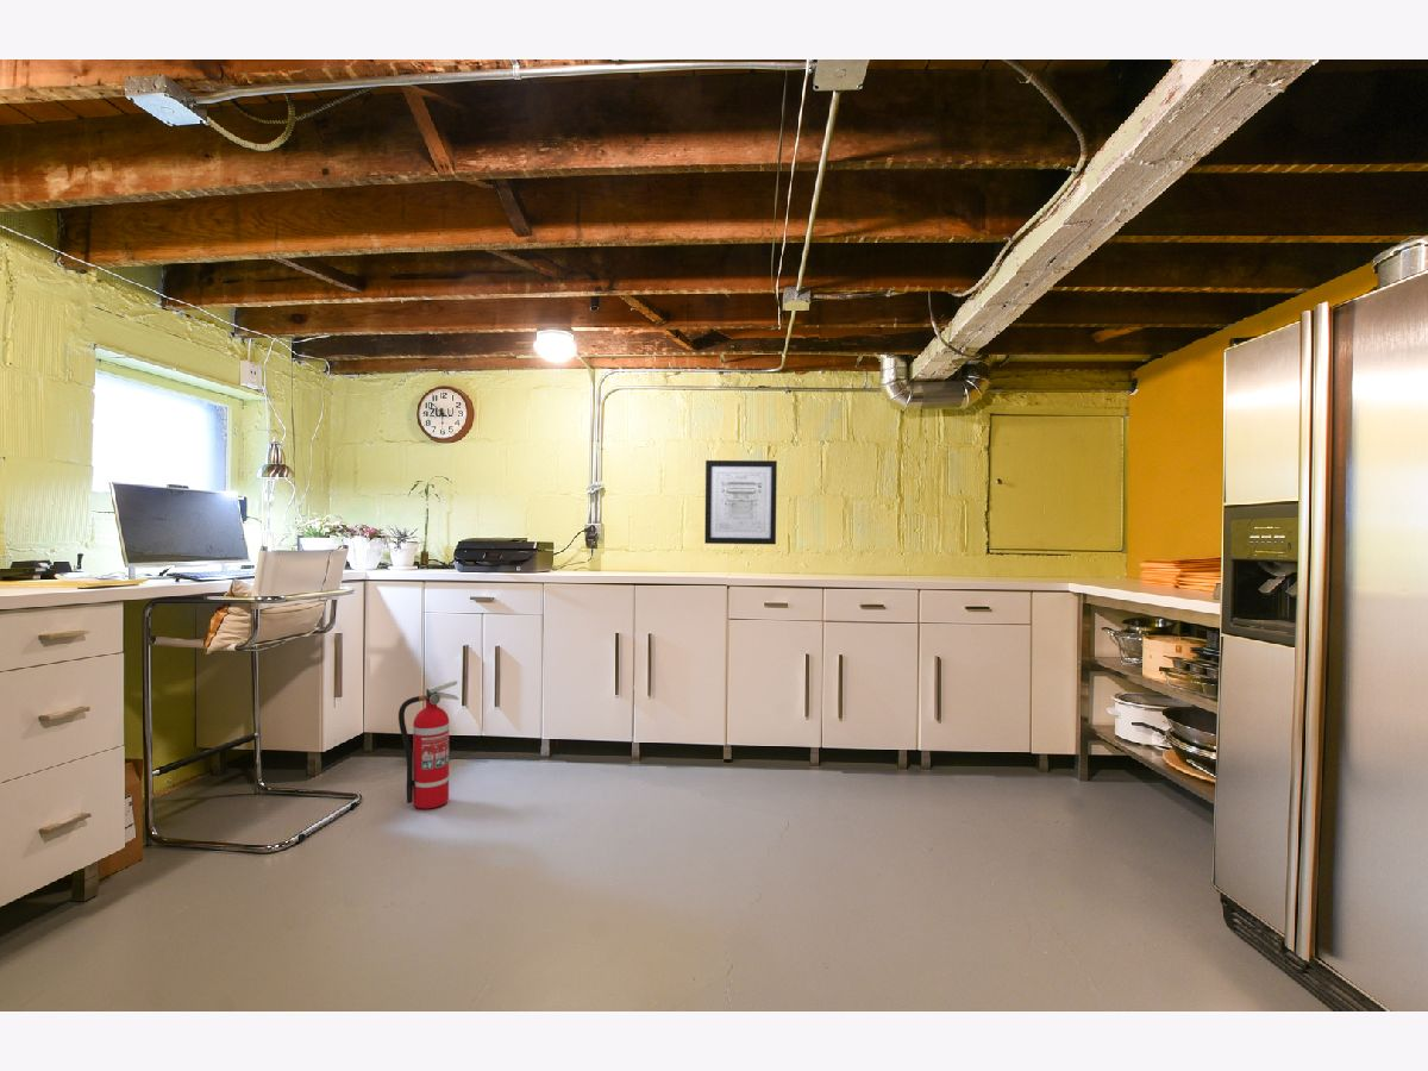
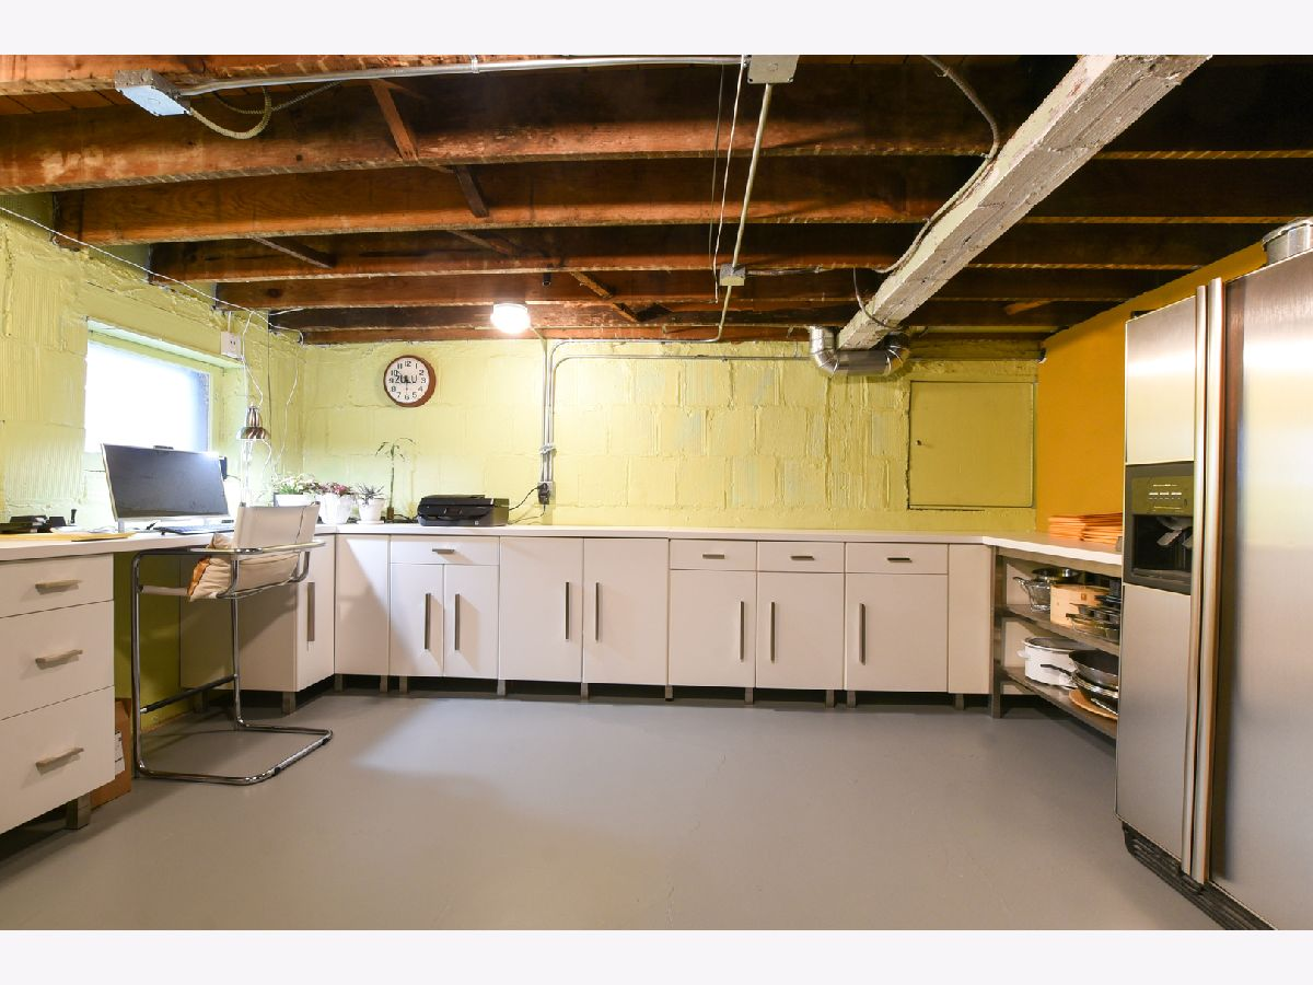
- fire extinguisher [397,679,461,810]
- wall art [703,459,778,545]
